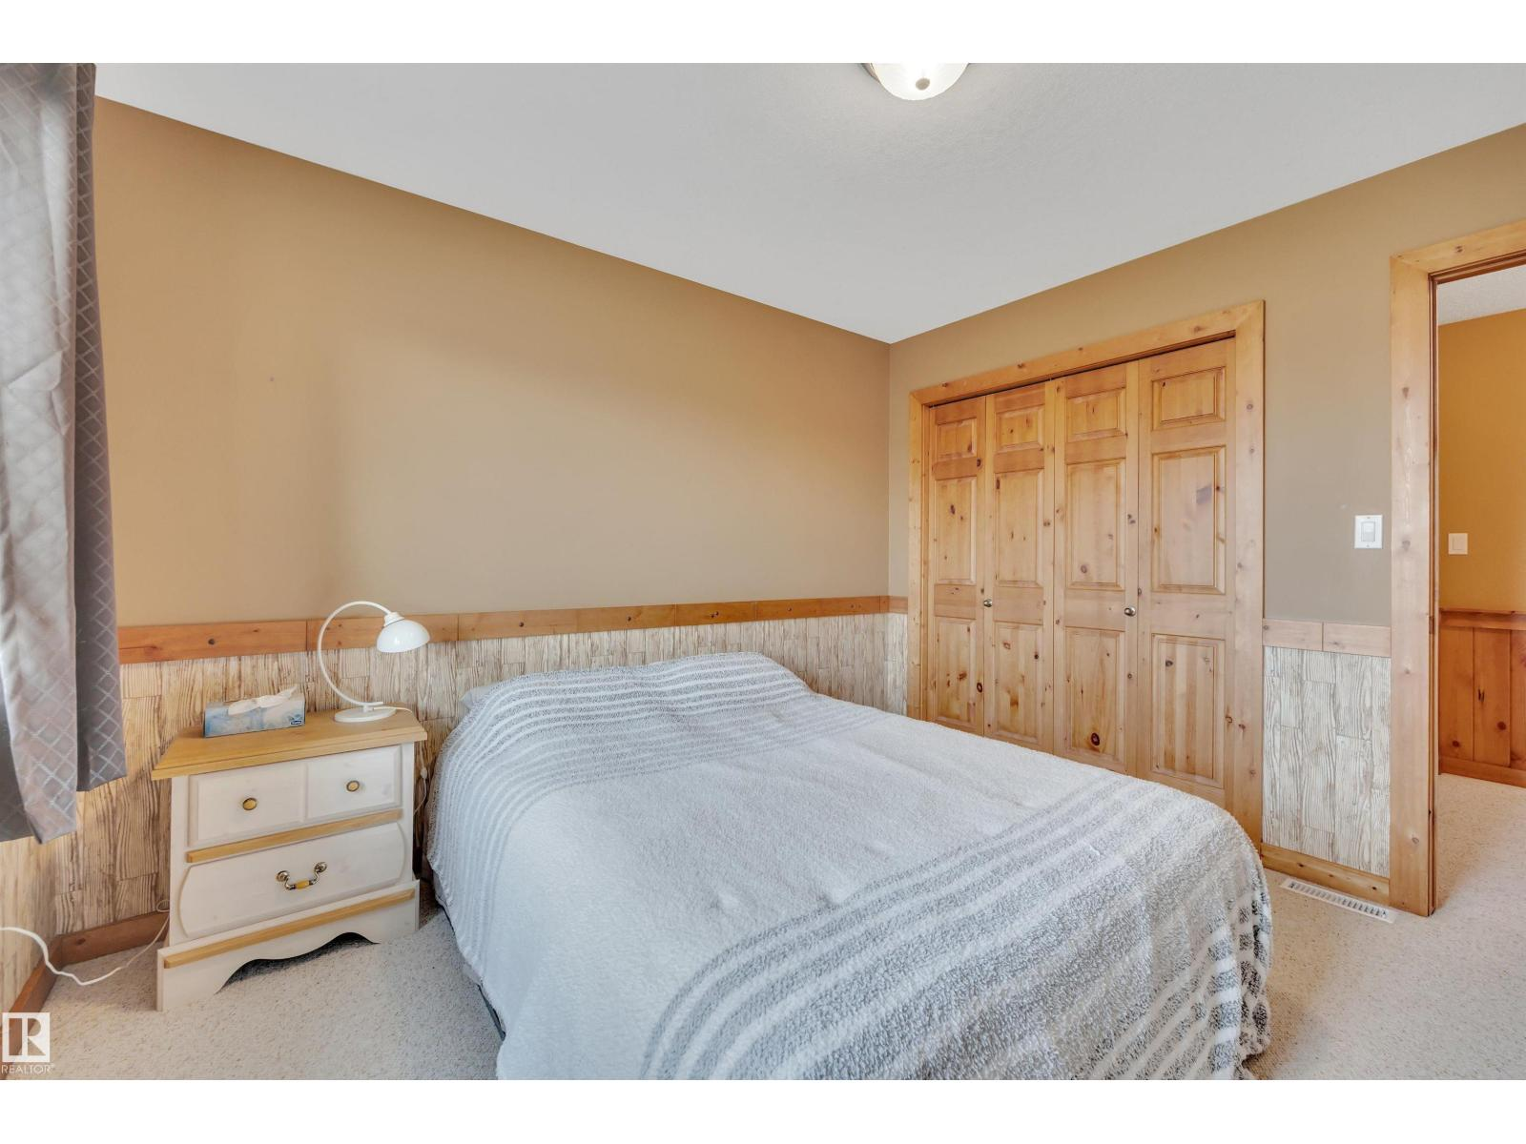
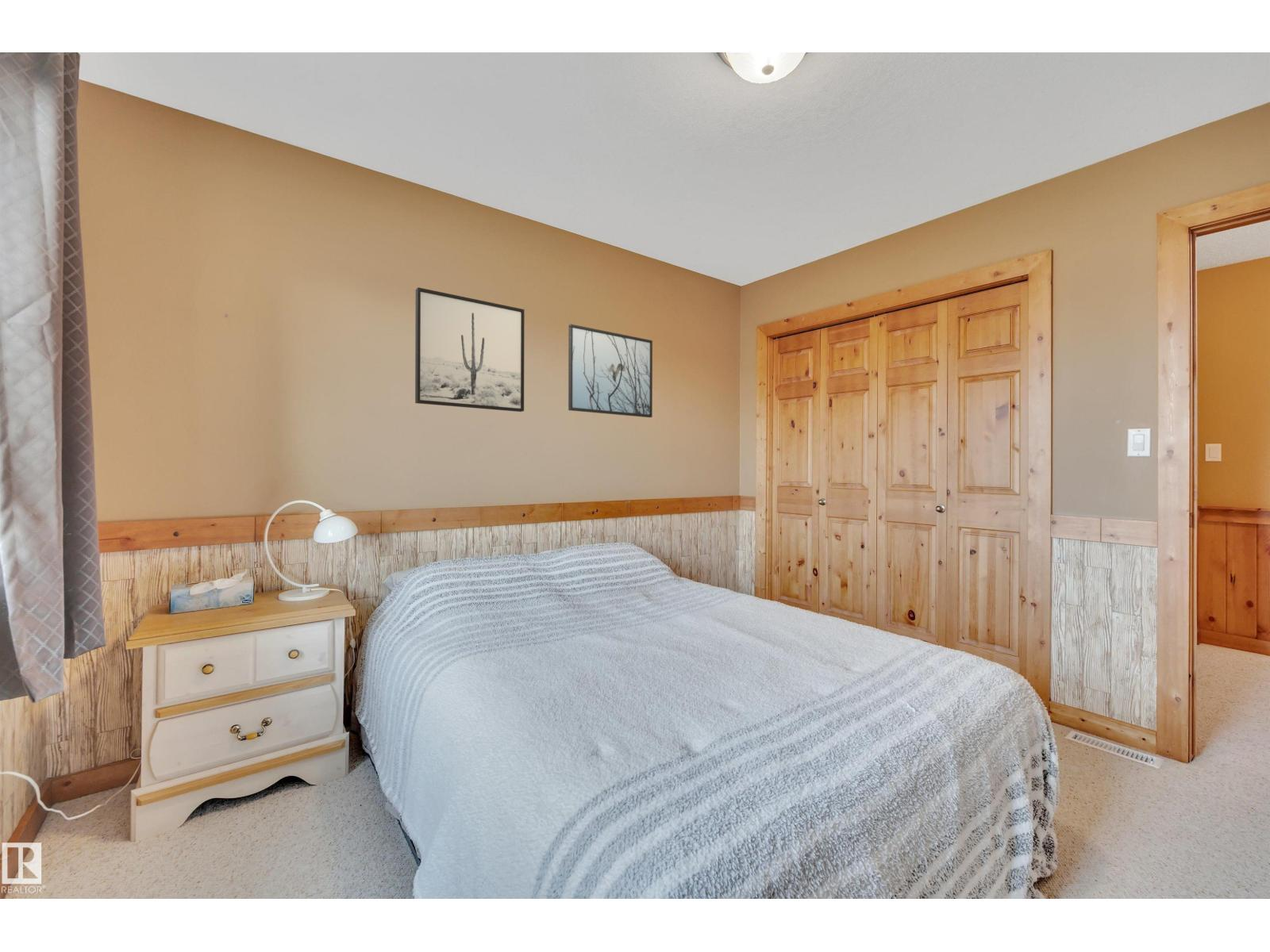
+ wall art [414,287,525,413]
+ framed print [568,324,653,418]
